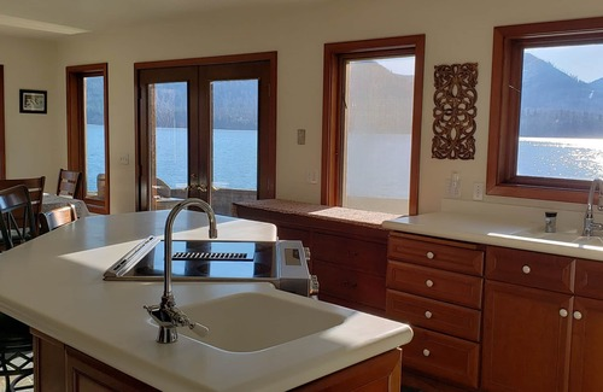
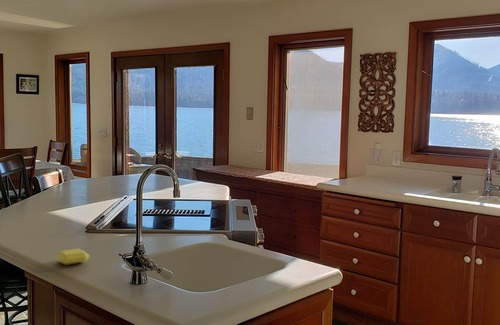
+ soap bar [54,248,90,266]
